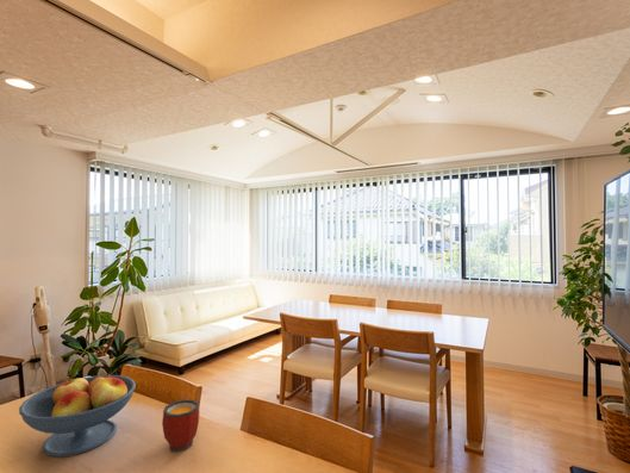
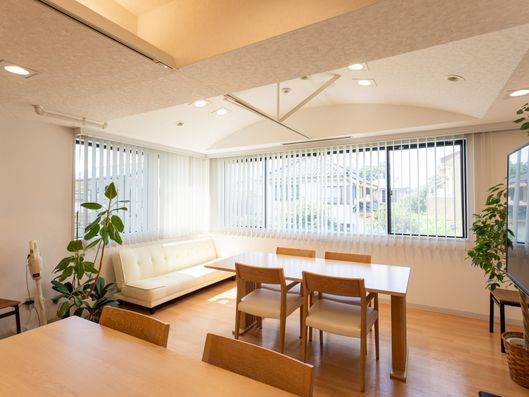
- fruit bowl [18,372,137,458]
- mug [161,398,200,453]
